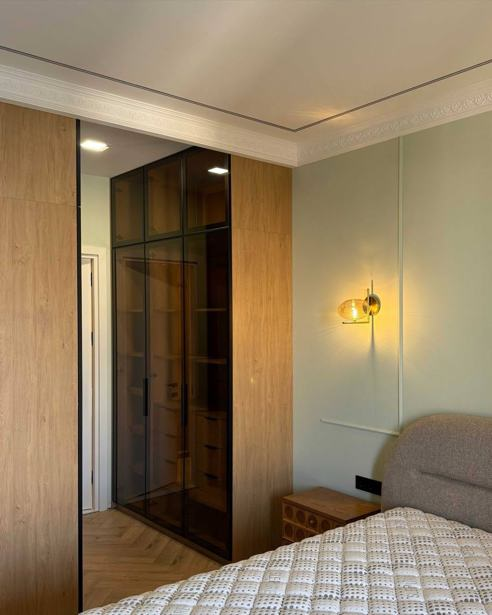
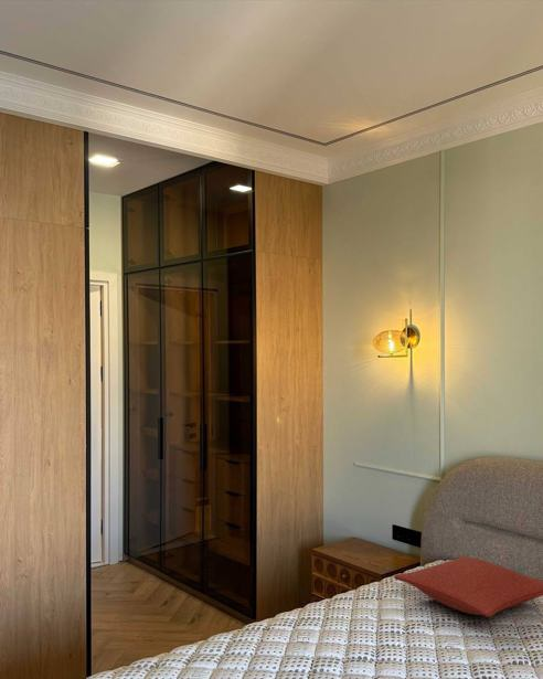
+ pillow [393,555,543,618]
